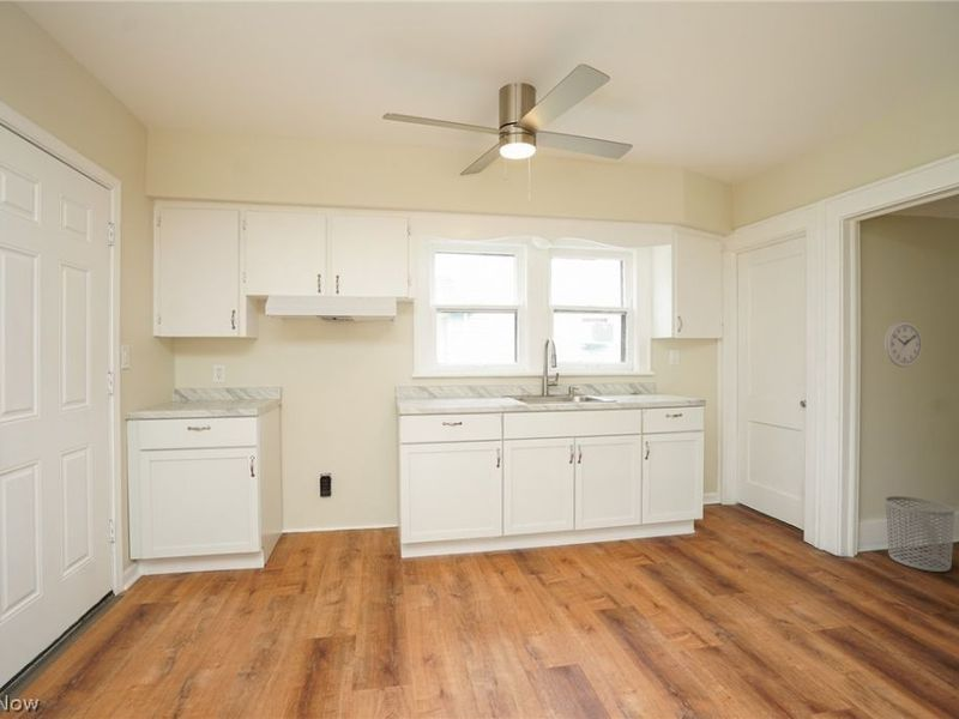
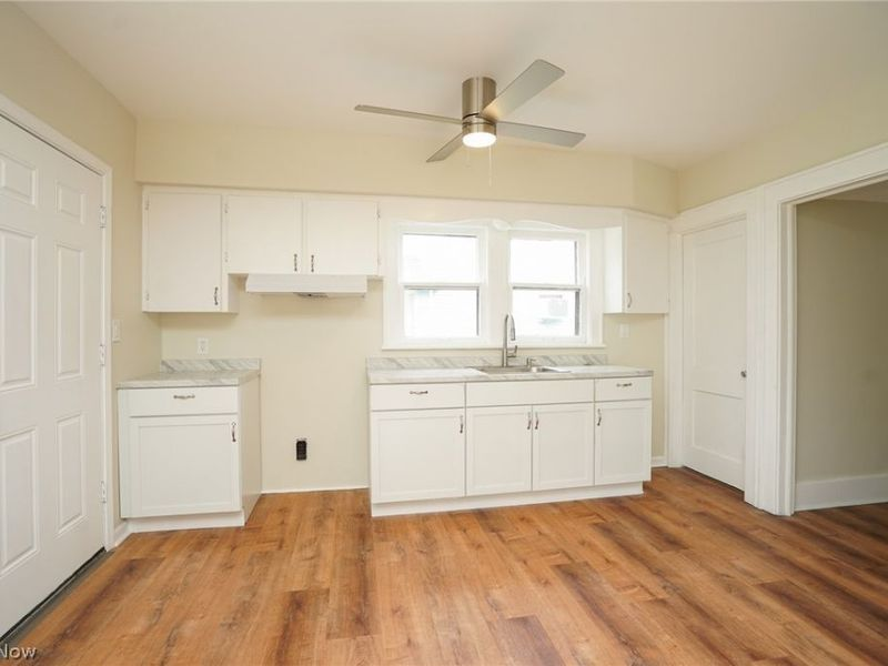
- wall clock [883,320,923,368]
- waste bin [885,495,955,573]
